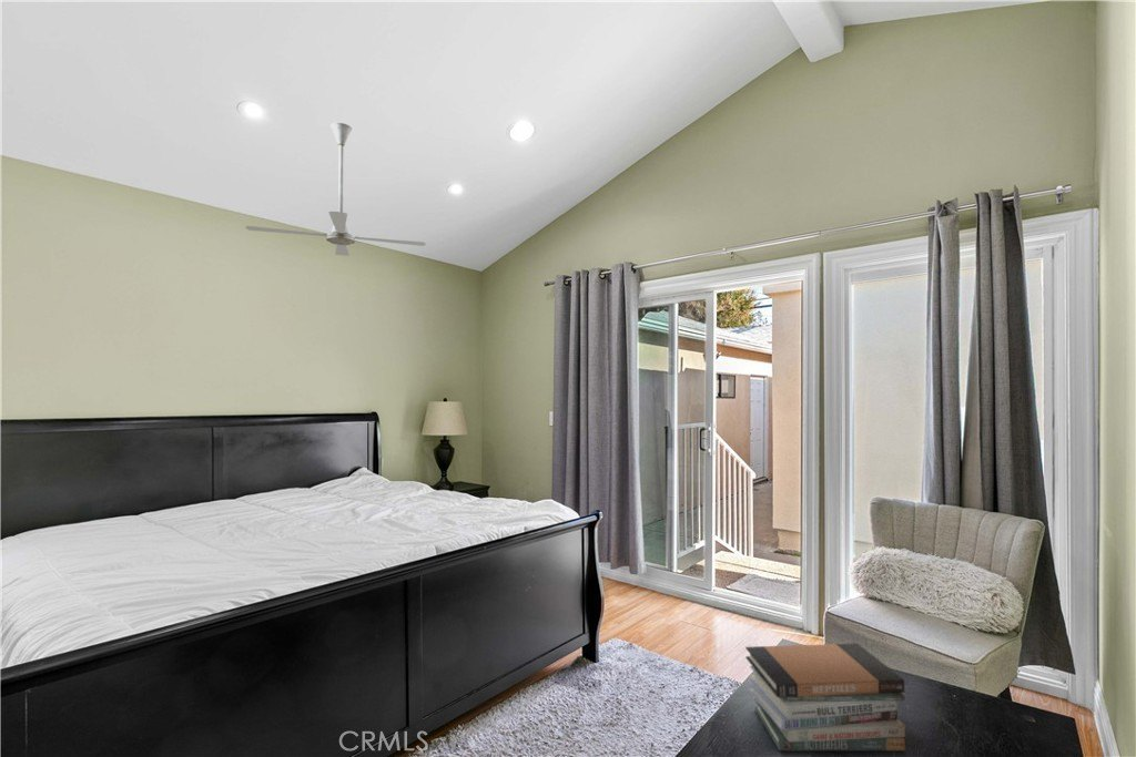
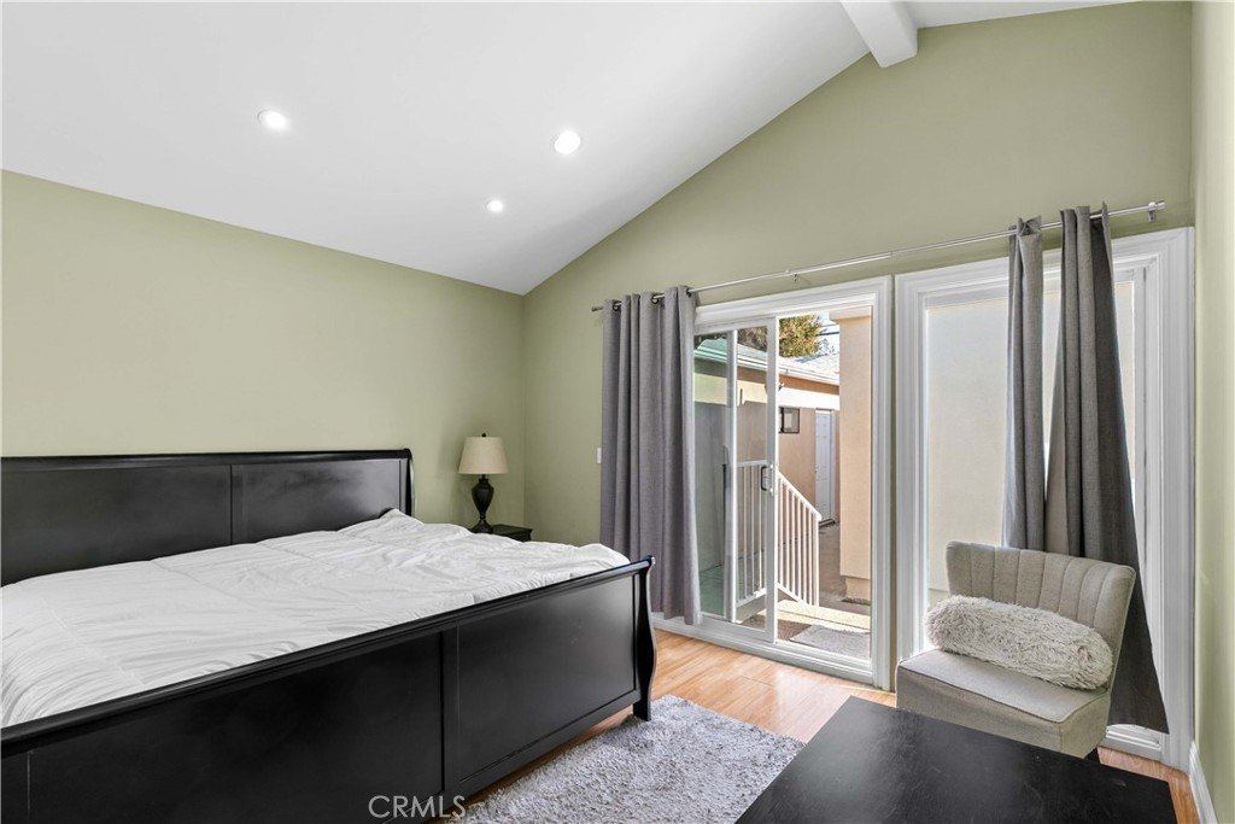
- book stack [744,642,906,751]
- ceiling fan [244,122,427,256]
